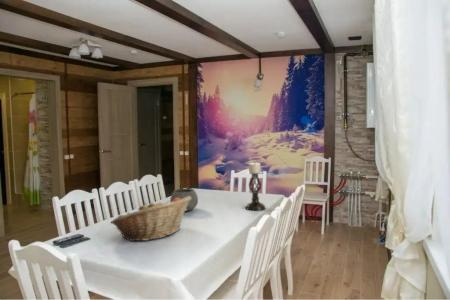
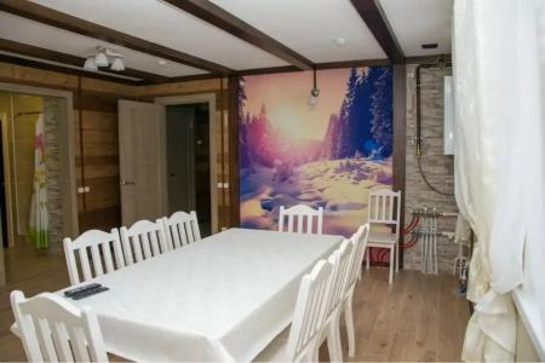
- bowl [169,188,199,212]
- fruit basket [110,196,191,242]
- candle holder [245,161,266,211]
